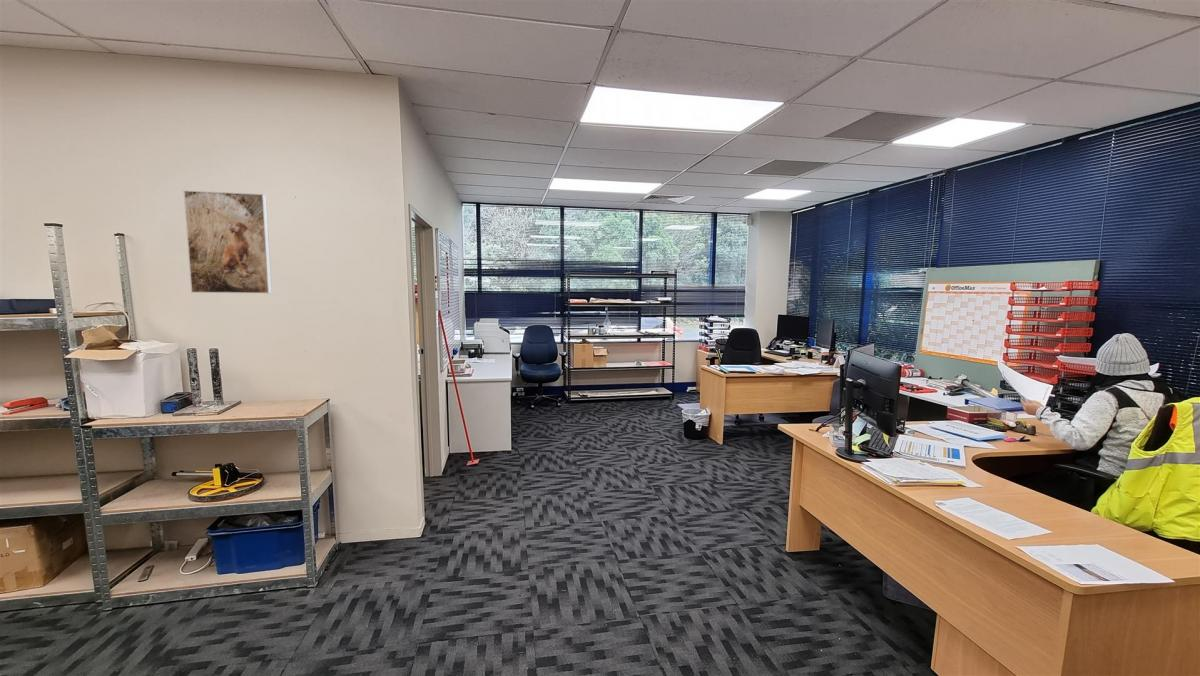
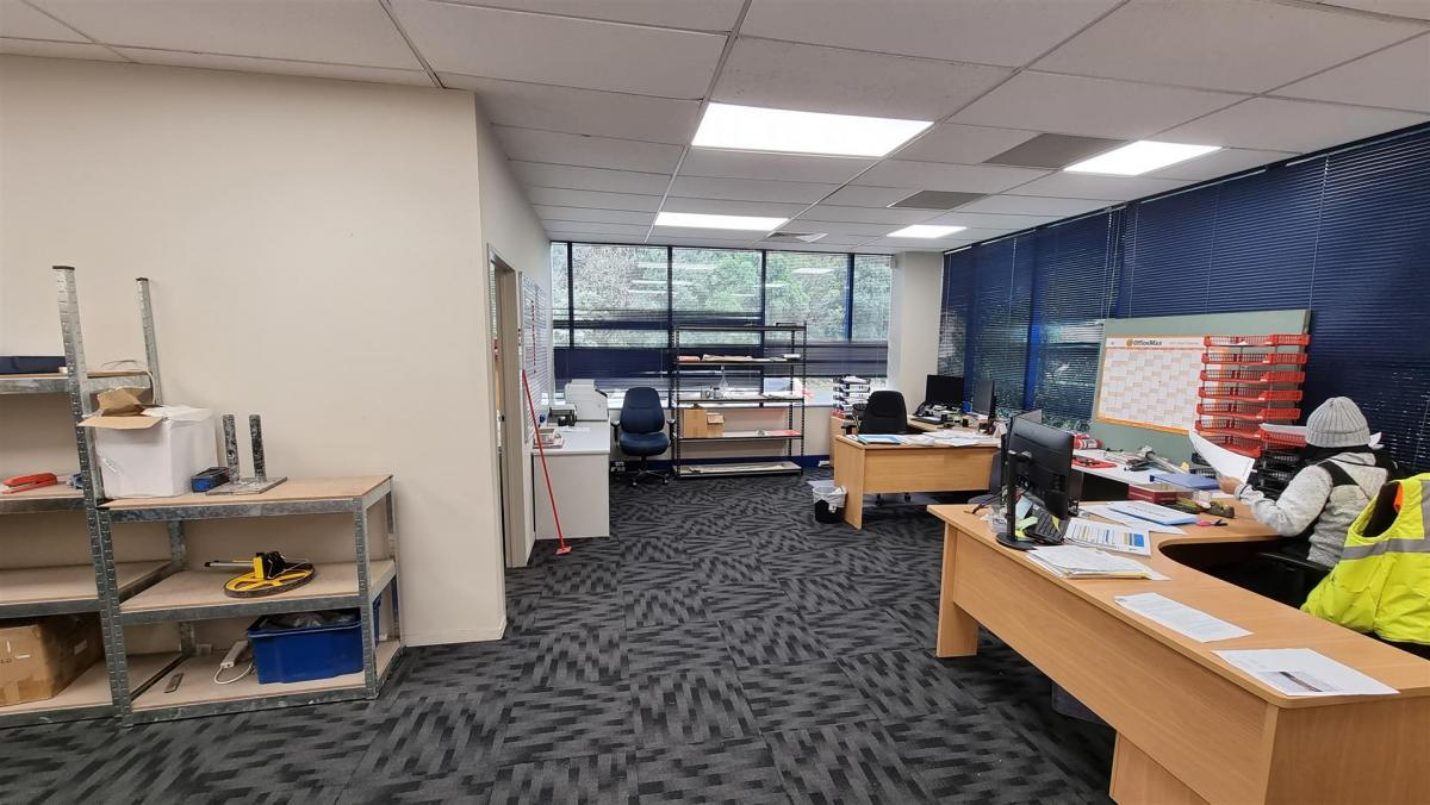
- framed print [182,189,273,294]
